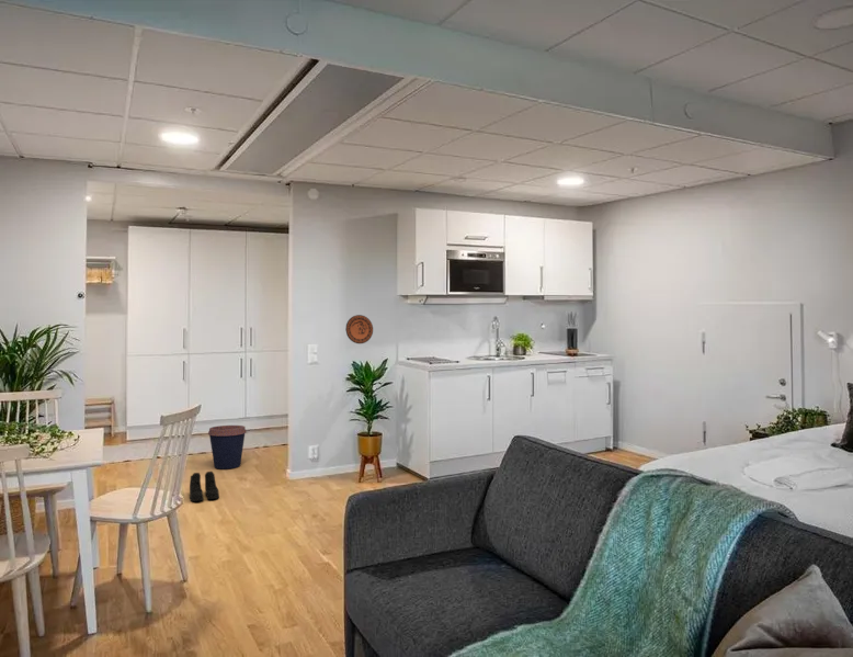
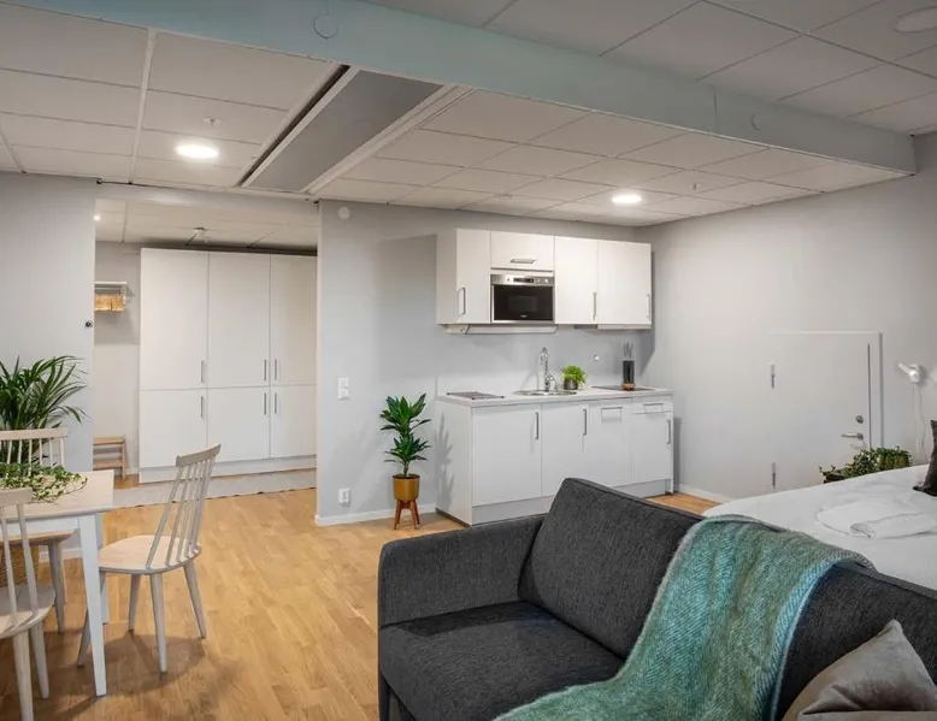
- boots [189,471,220,502]
- coffee cup [207,424,247,471]
- decorative plate [344,314,374,344]
